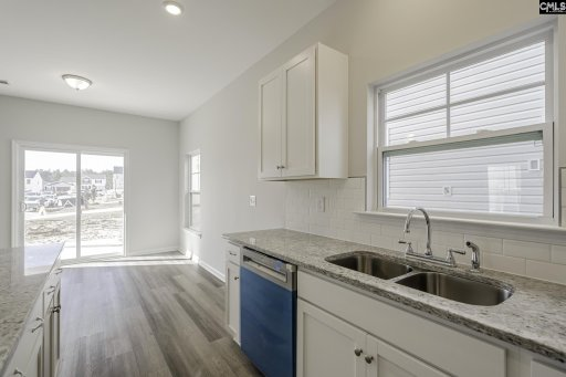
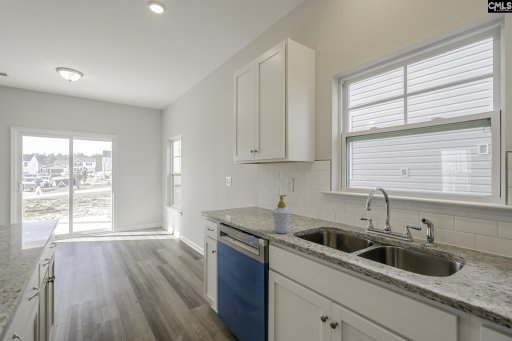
+ soap bottle [271,194,292,234]
